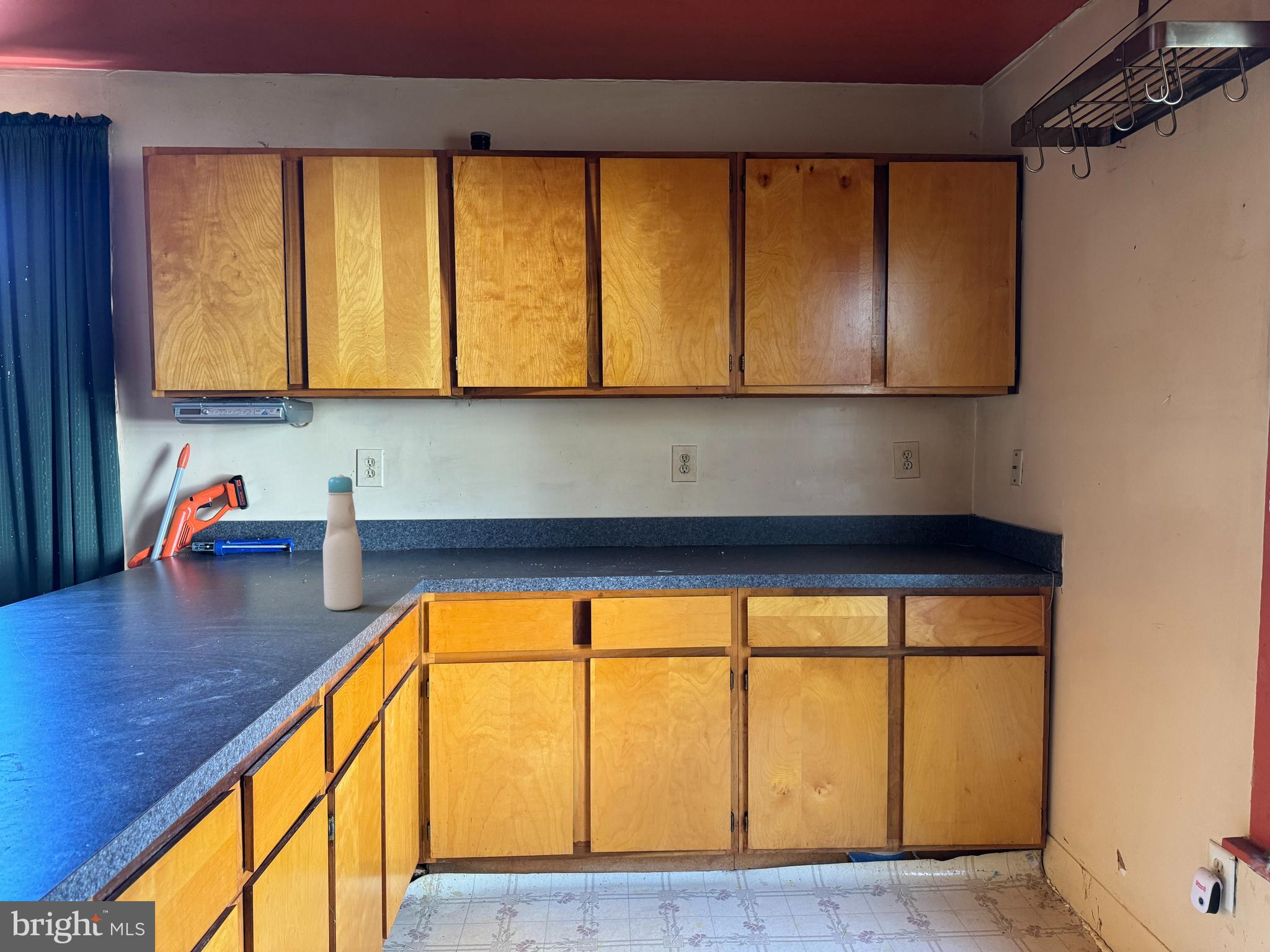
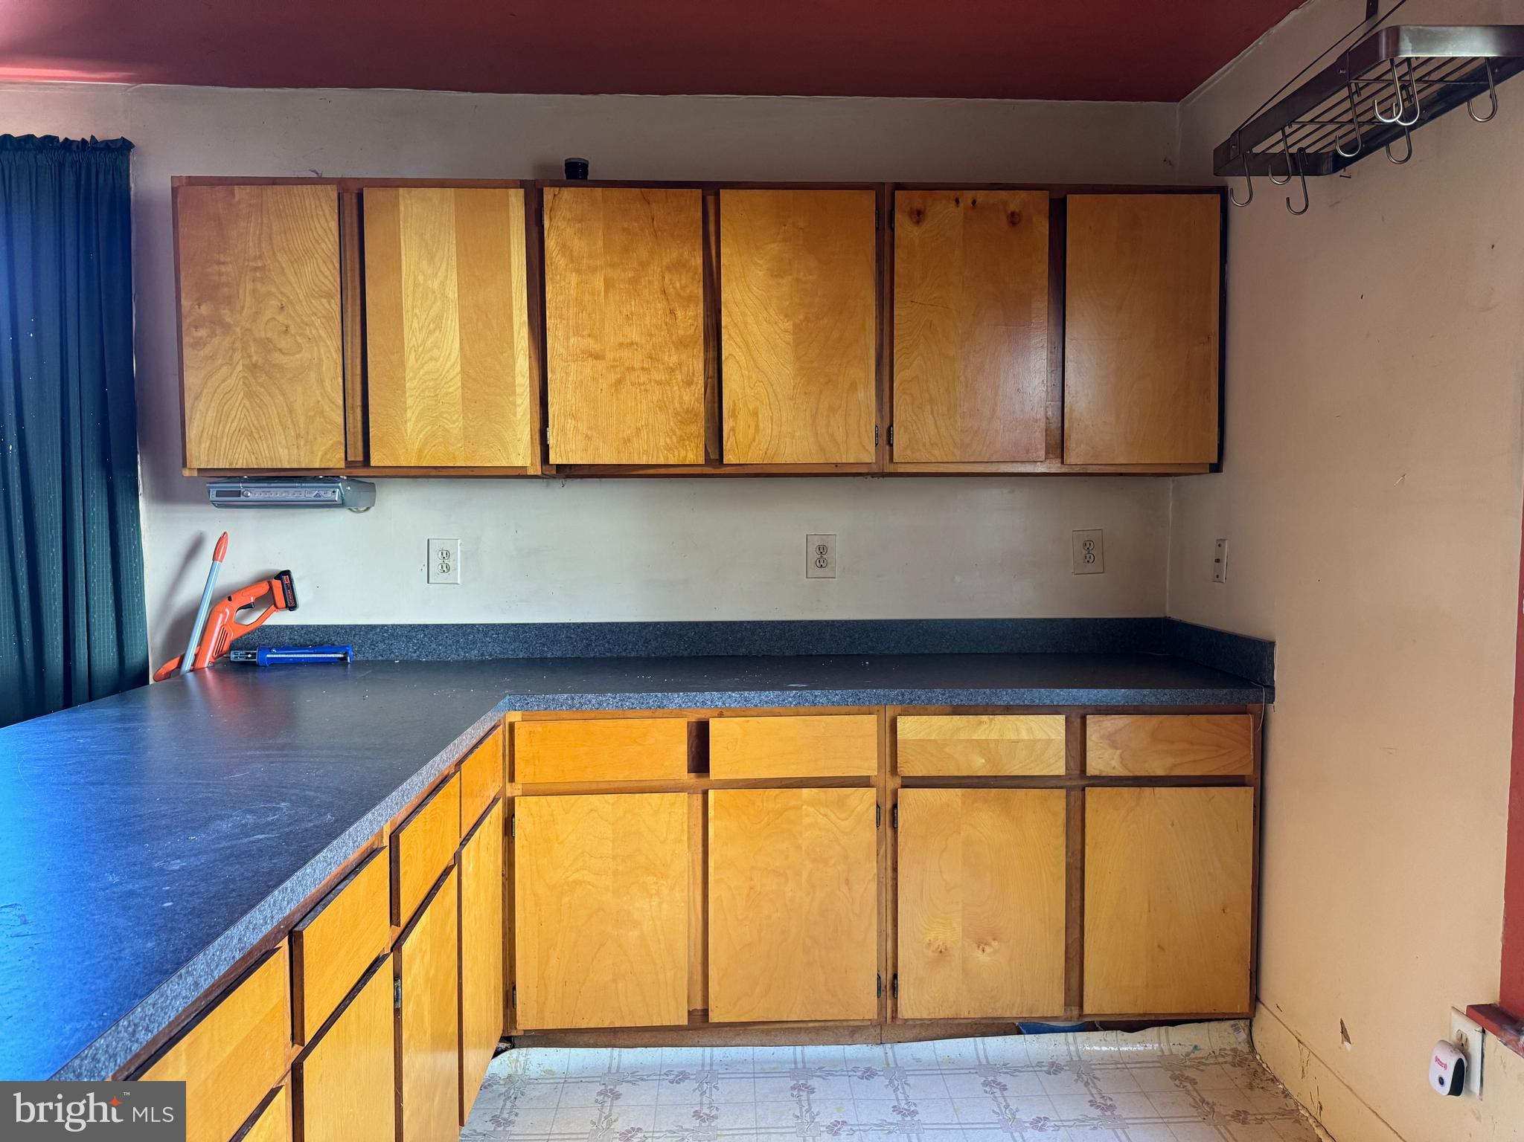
- bottle [322,474,363,611]
